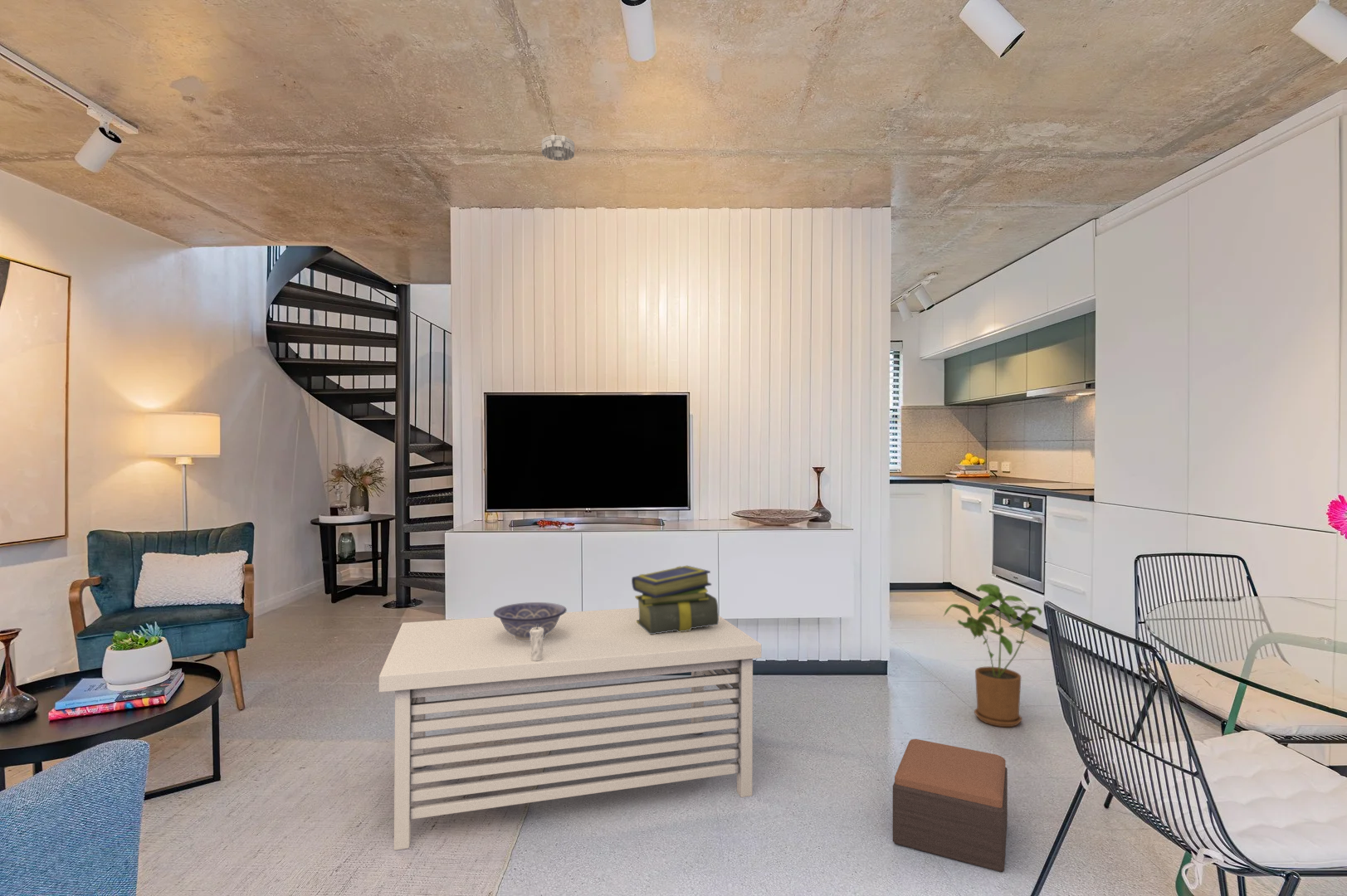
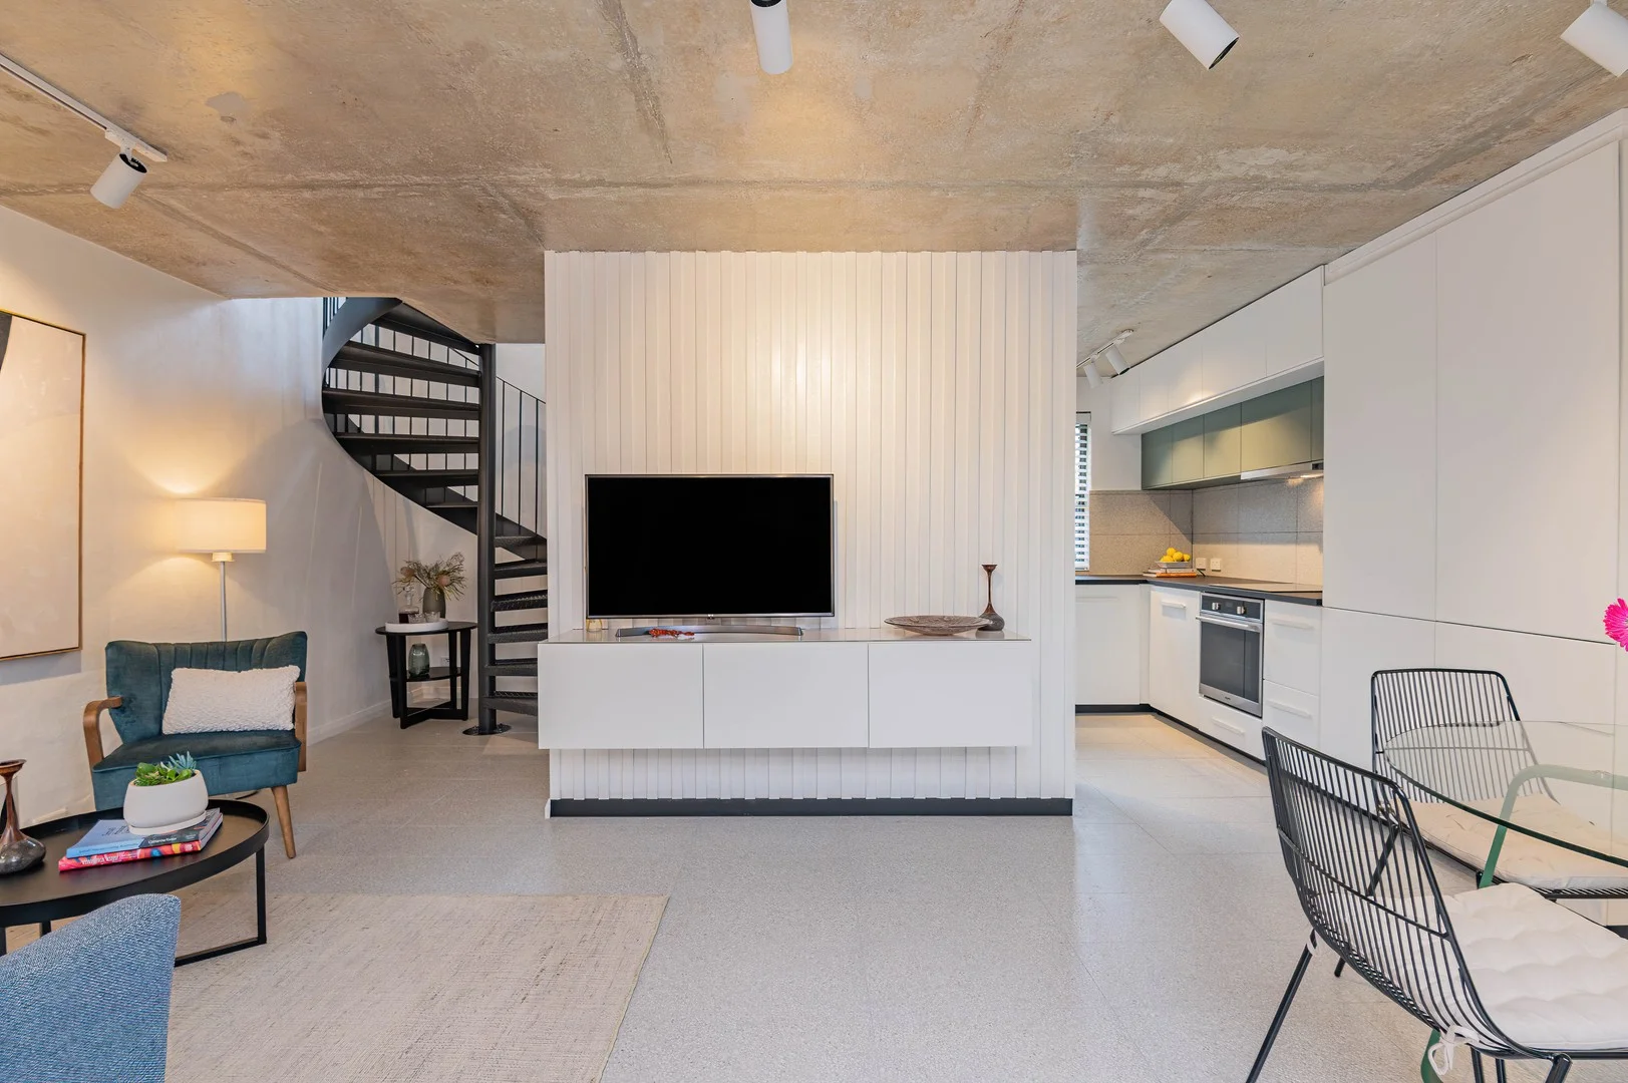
- footstool [892,738,1008,873]
- house plant [943,583,1043,728]
- candle [530,624,544,660]
- coffee table [378,607,762,851]
- smoke detector [540,134,575,162]
- stack of books [631,565,720,634]
- decorative bowl [493,601,568,641]
